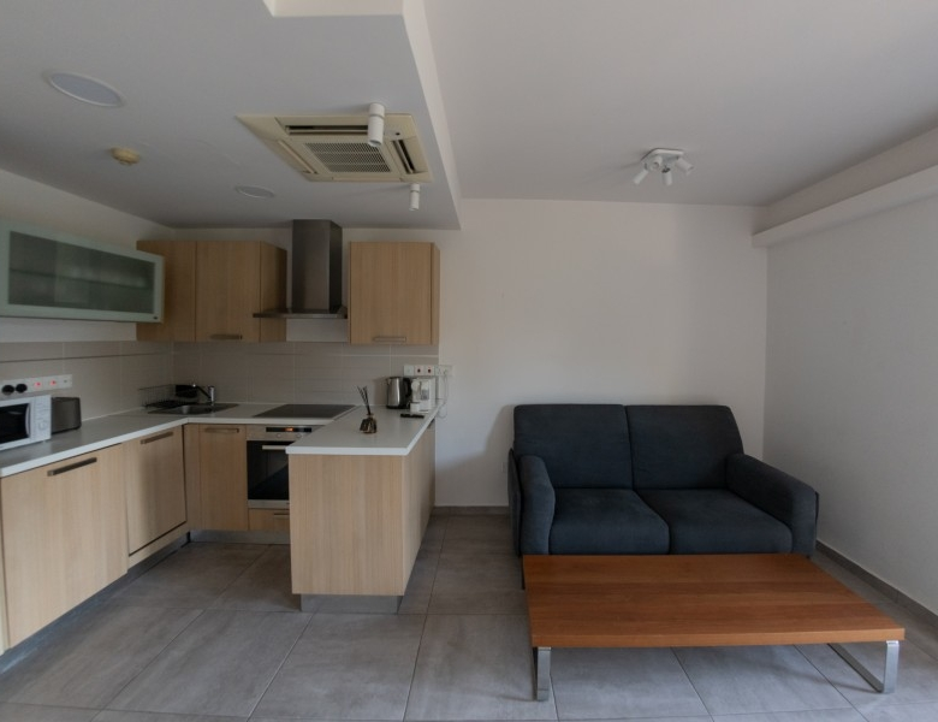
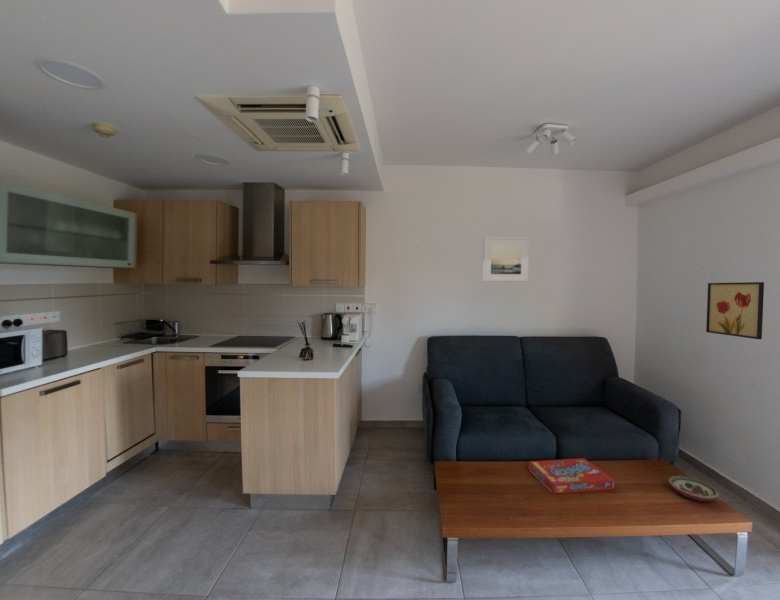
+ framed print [482,235,530,283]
+ wall art [705,281,765,340]
+ decorative bowl [668,475,720,502]
+ snack box [528,457,616,495]
